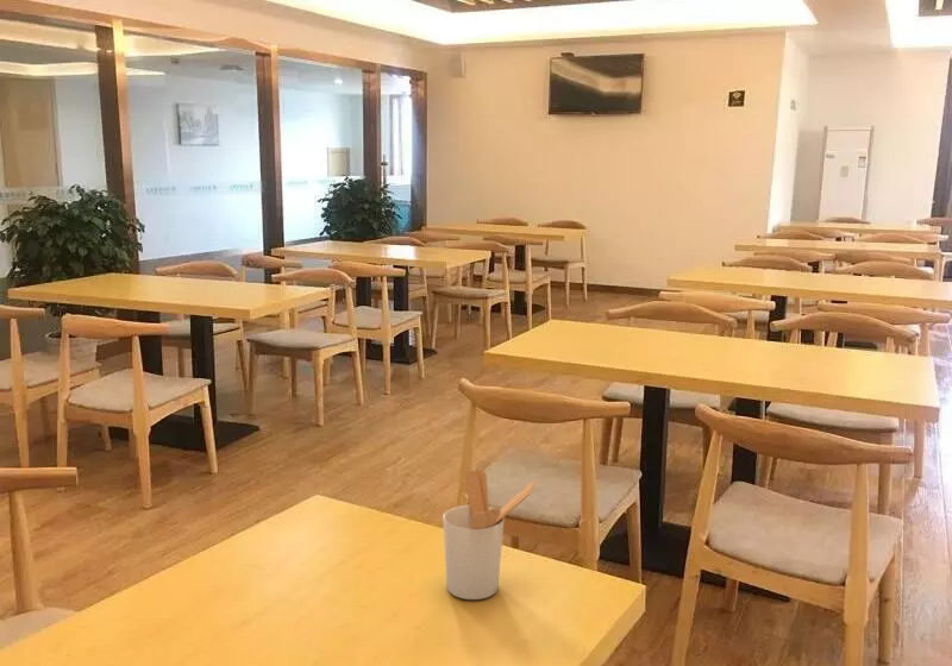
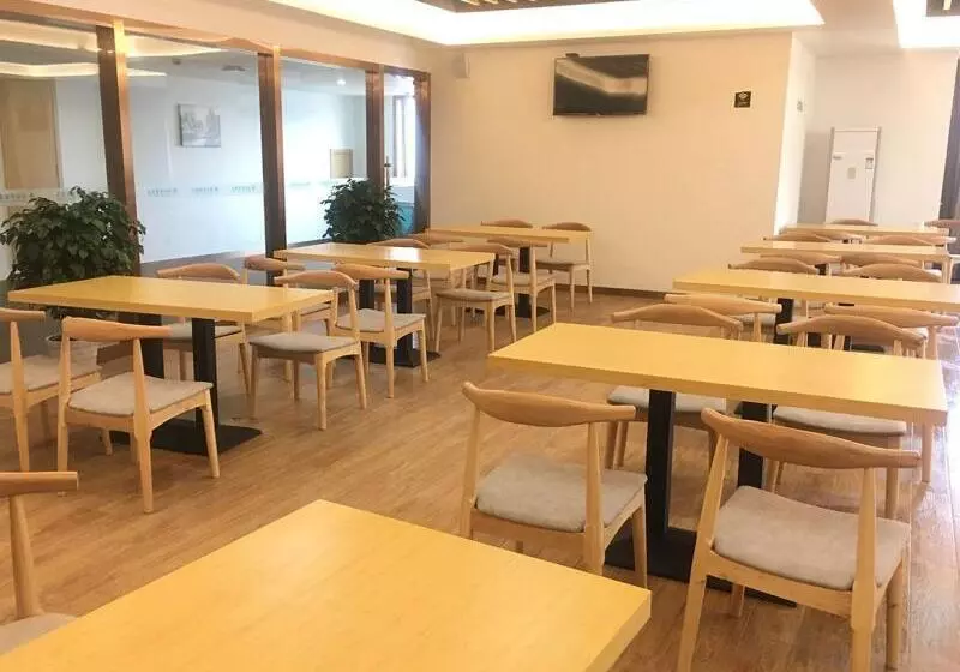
- utensil holder [441,469,537,601]
